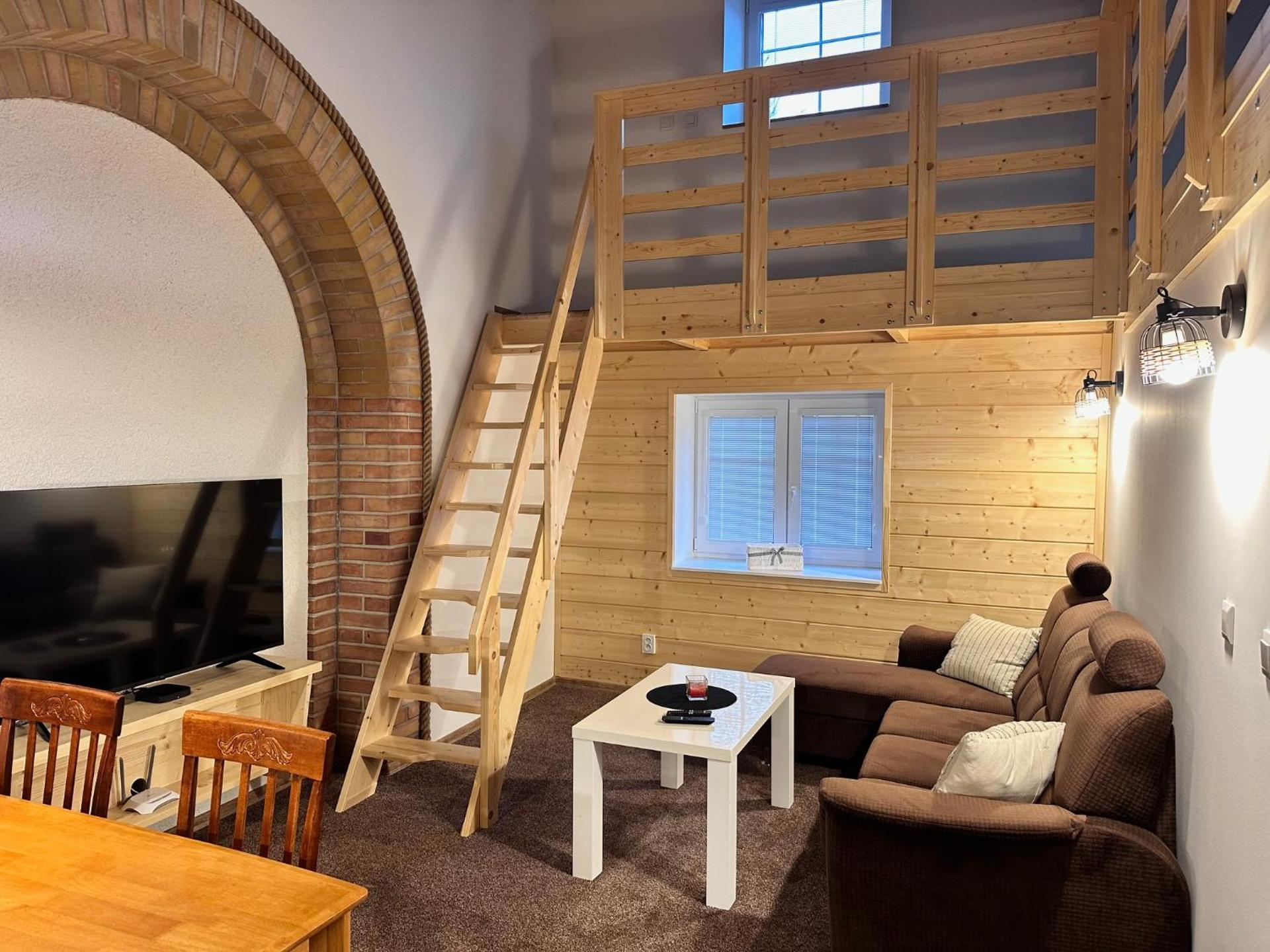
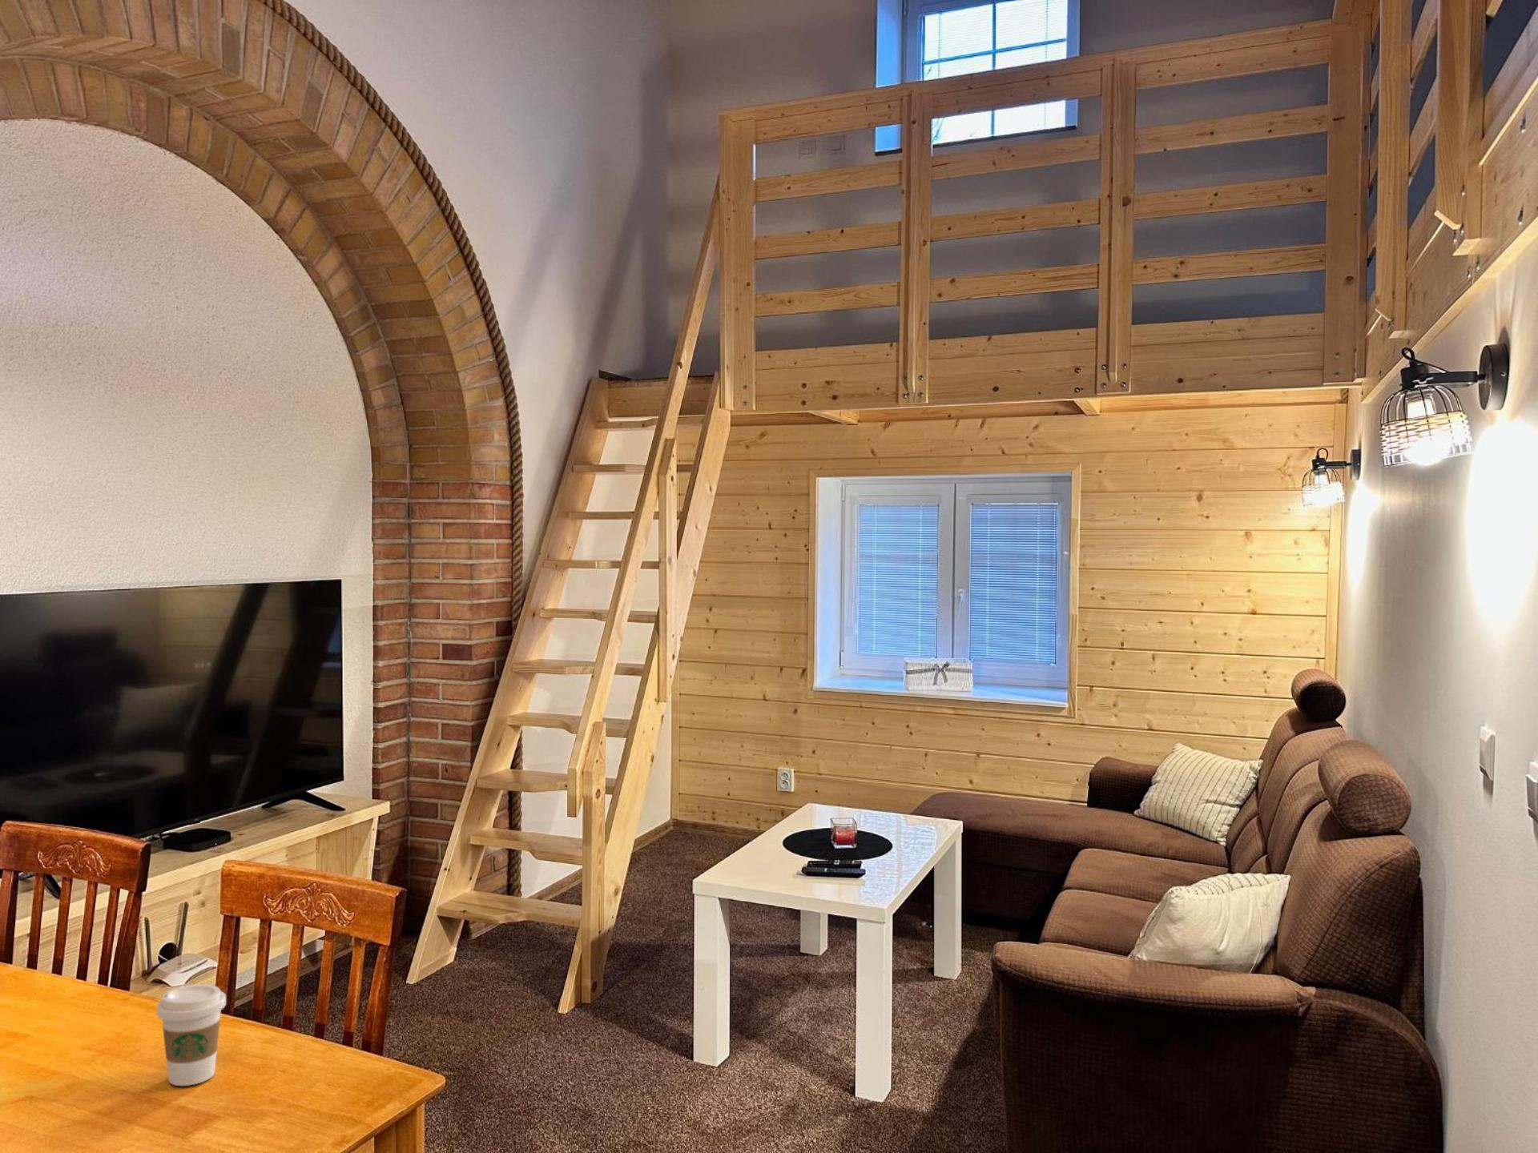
+ coffee cup [155,983,226,1086]
